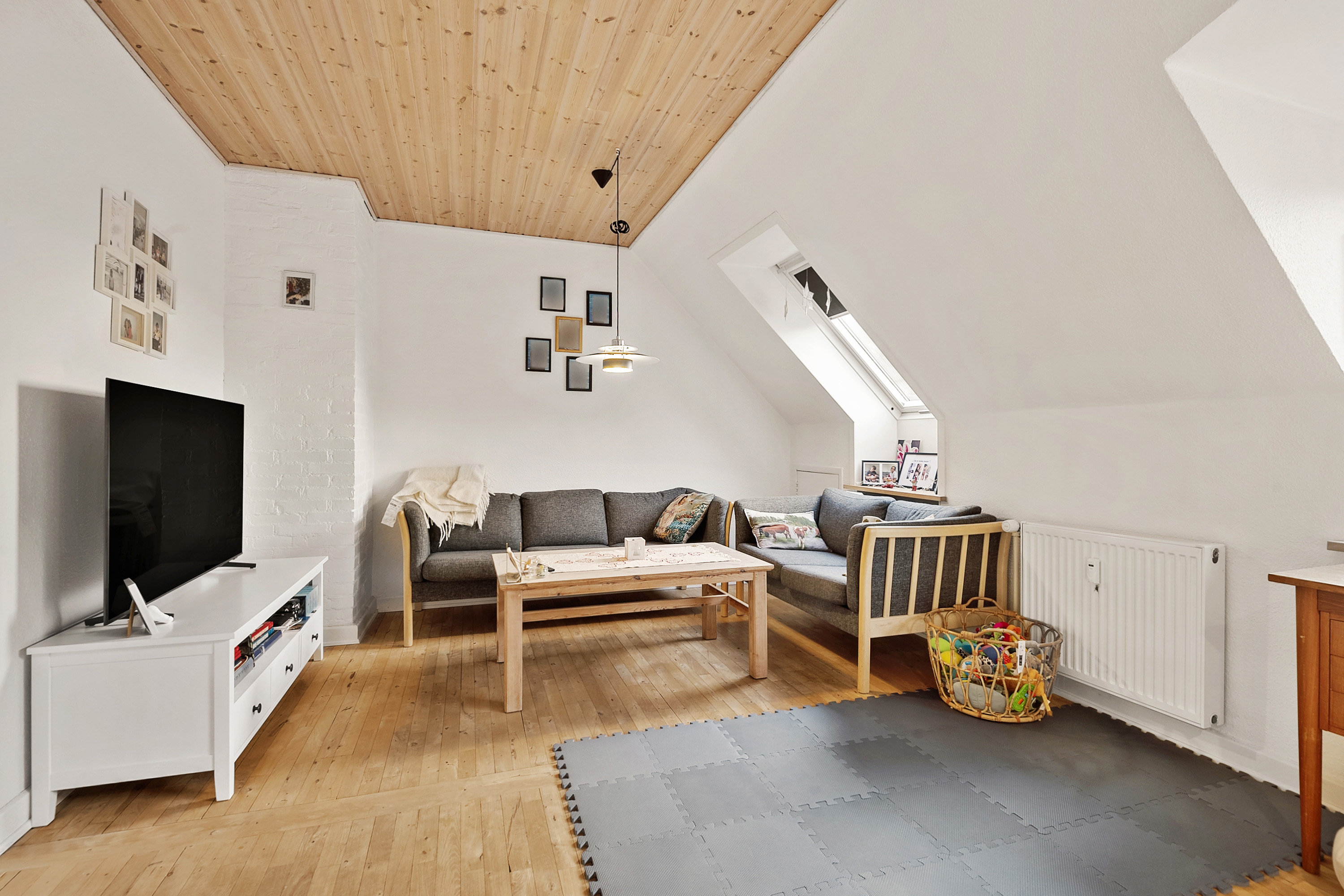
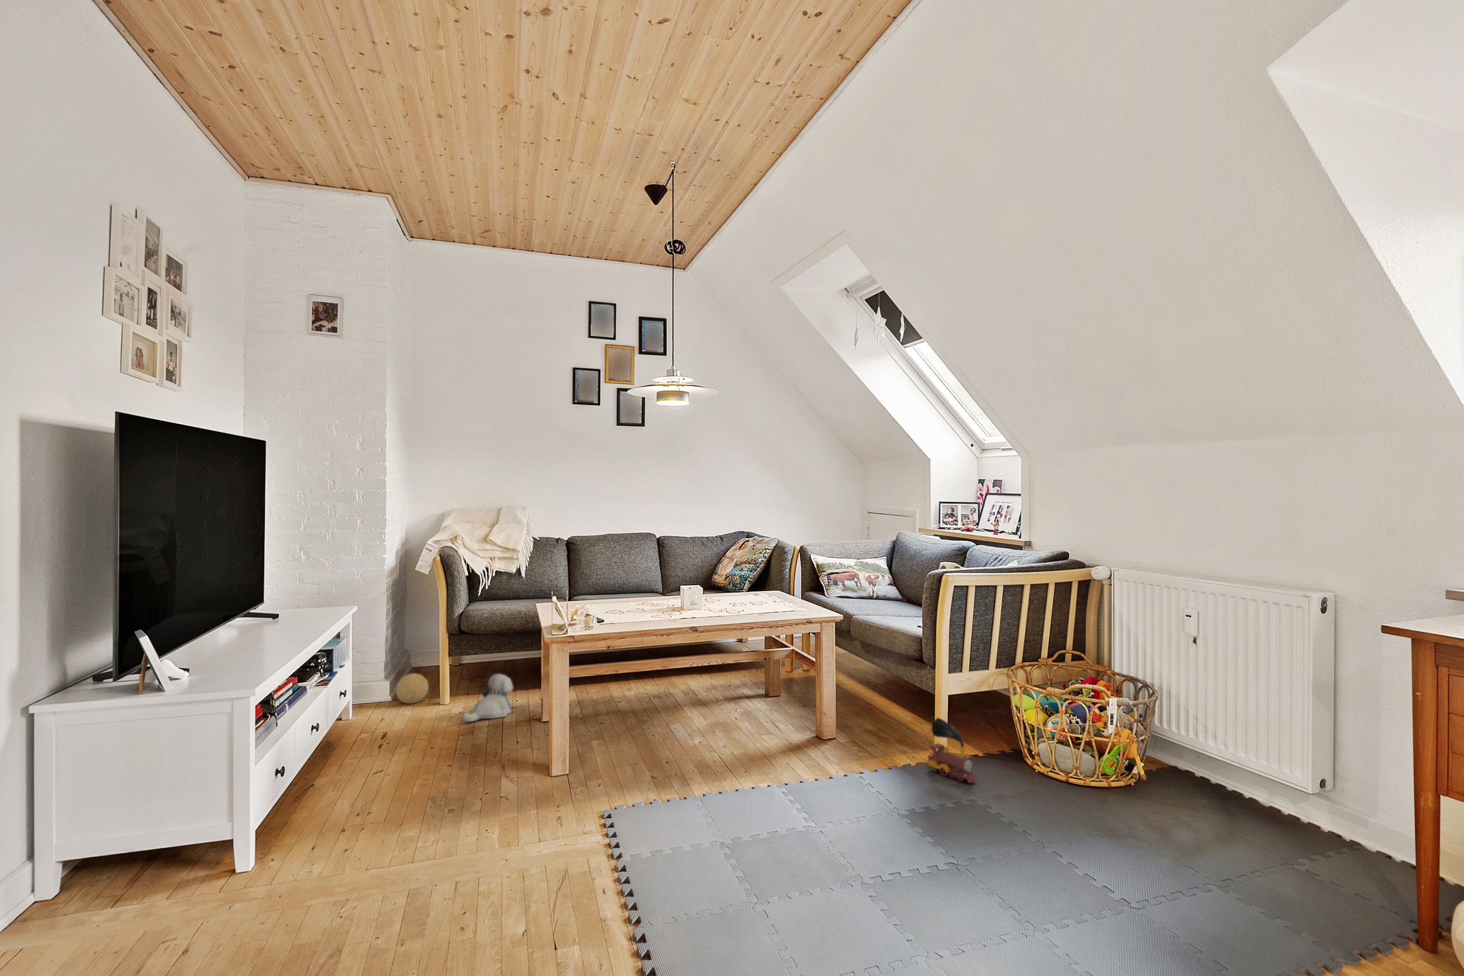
+ toy train [926,717,976,783]
+ decorative ball [395,673,429,704]
+ plush toy [462,673,513,722]
